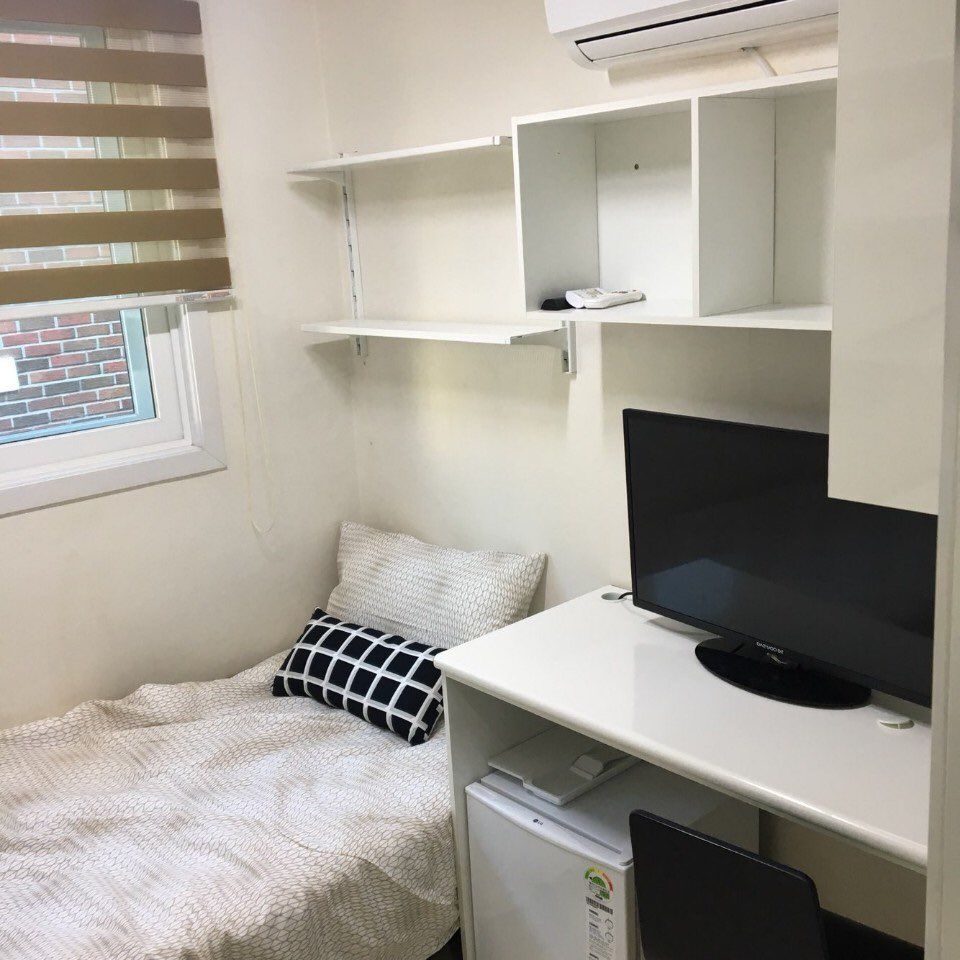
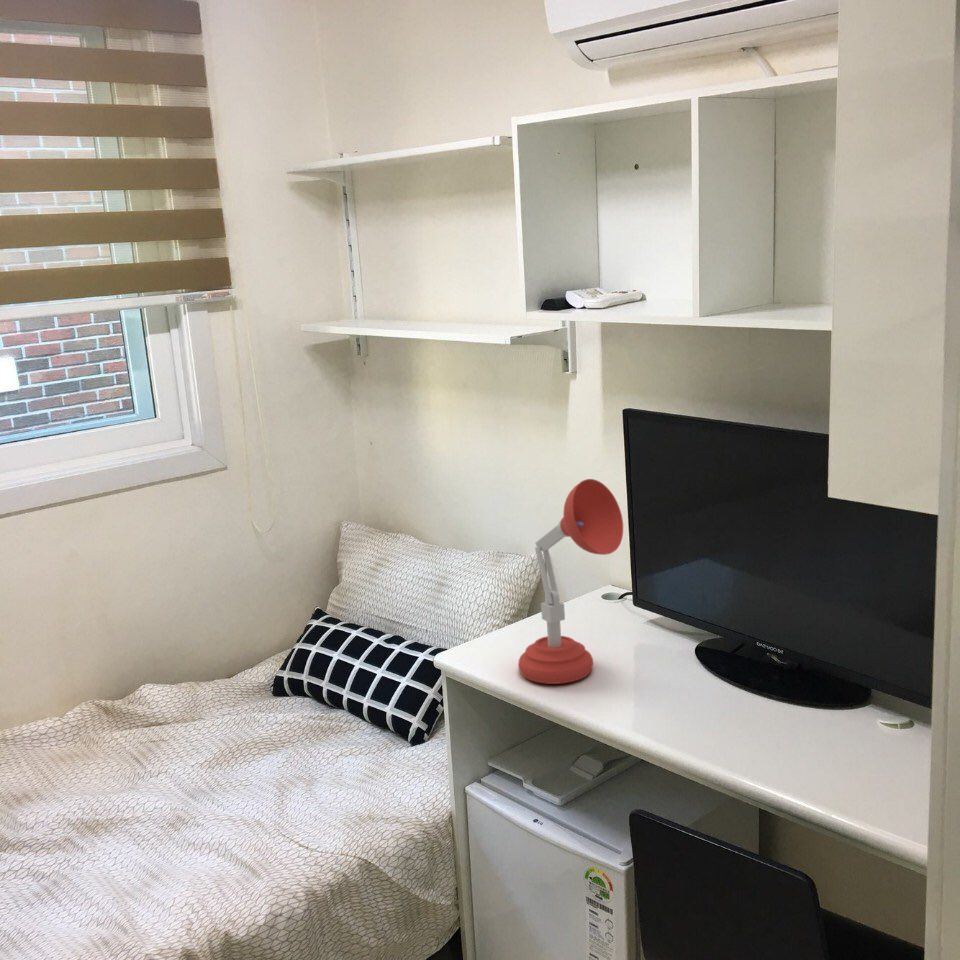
+ desk lamp [517,478,624,685]
